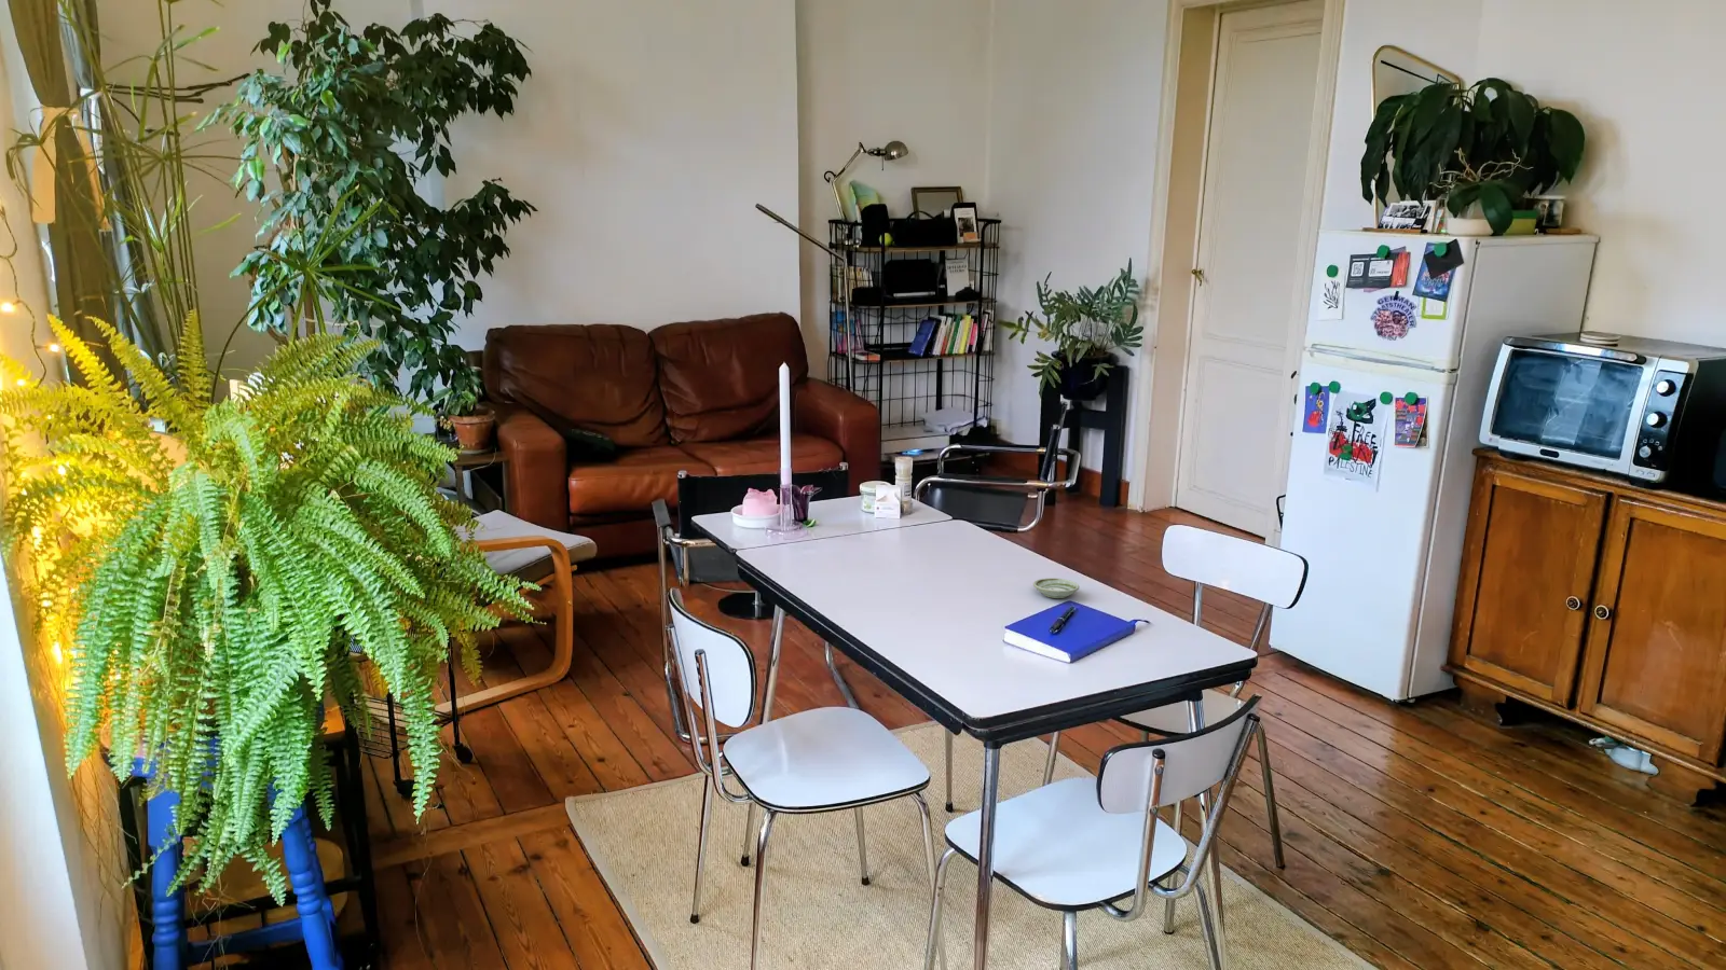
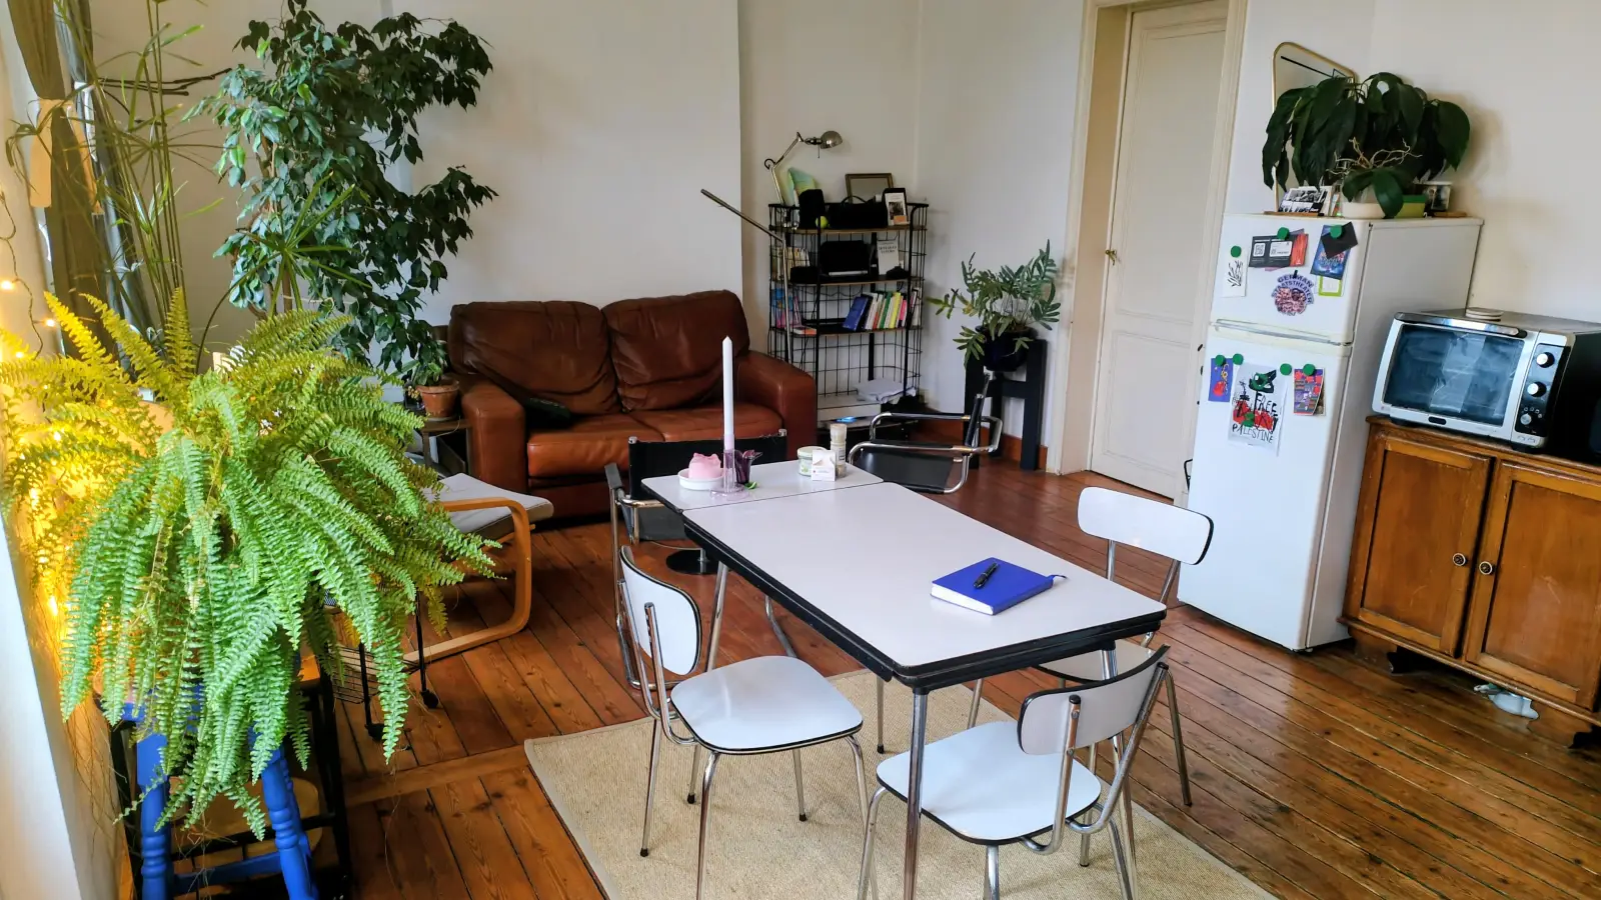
- saucer [1033,577,1080,599]
